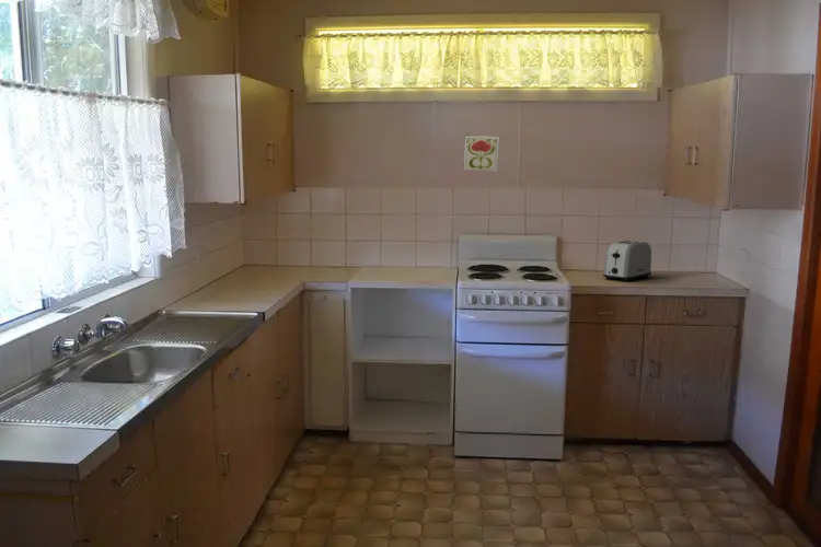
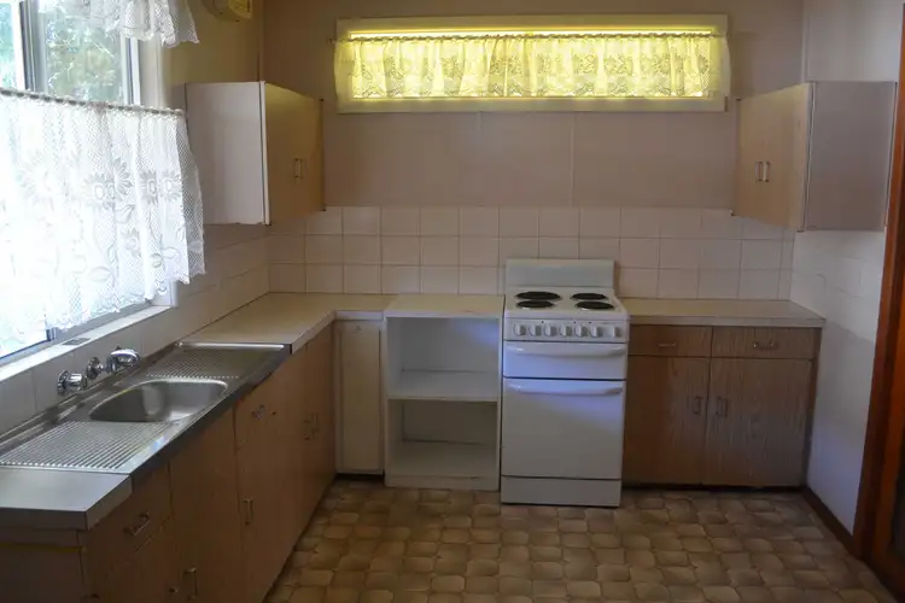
- decorative tile [462,135,501,173]
- toaster [602,240,652,282]
